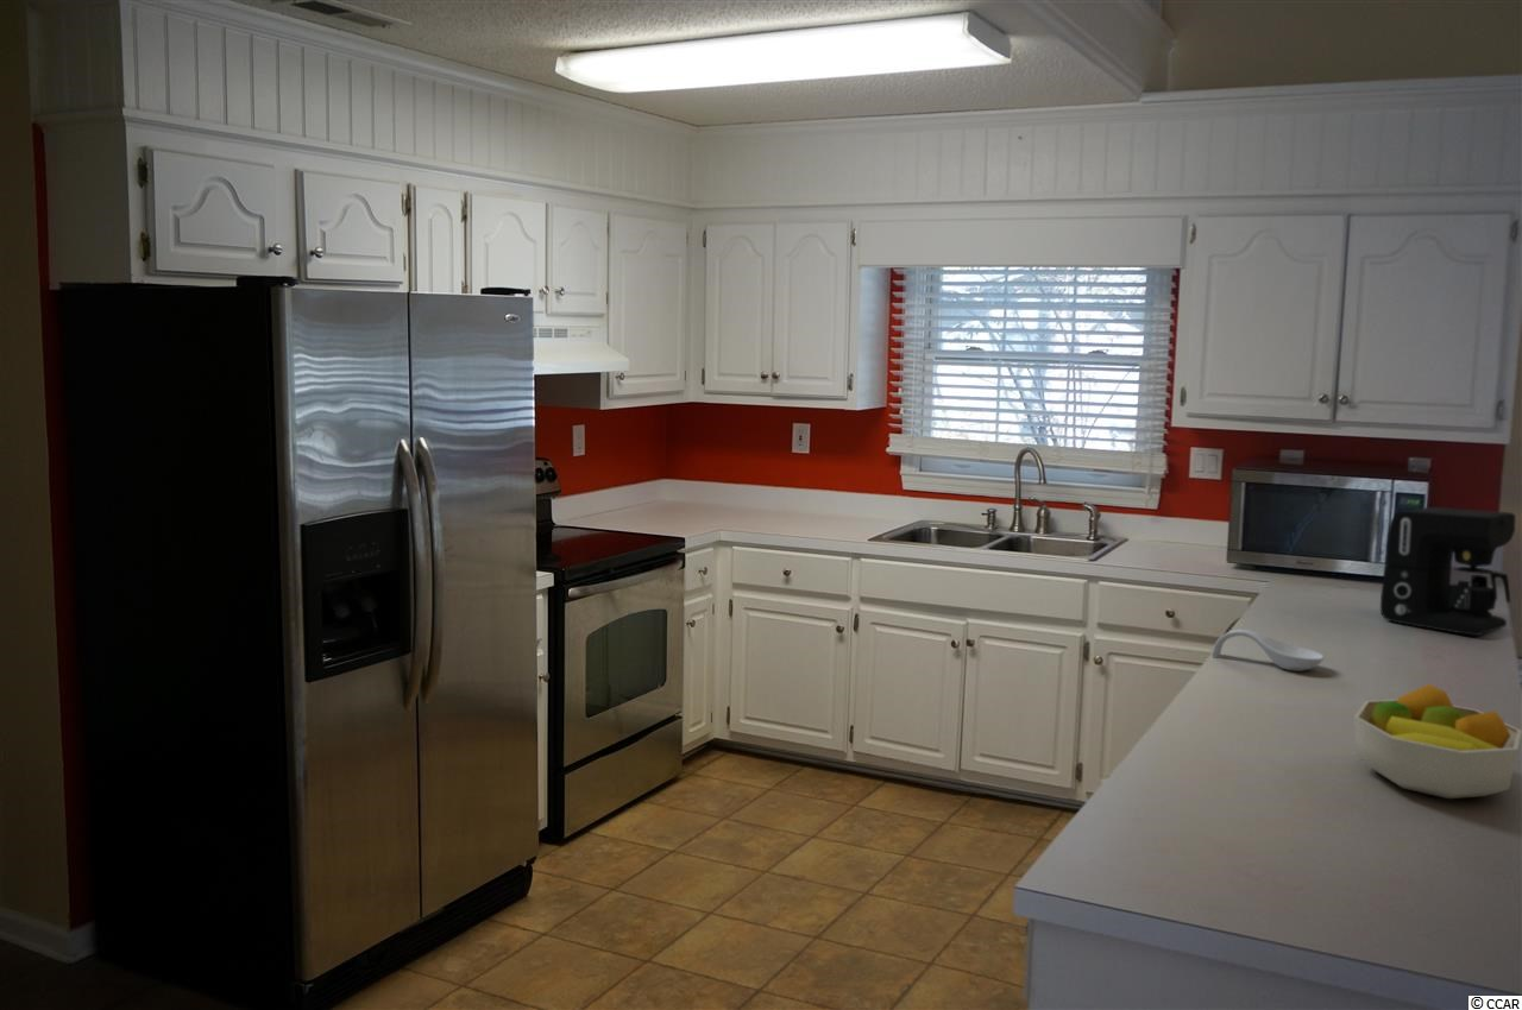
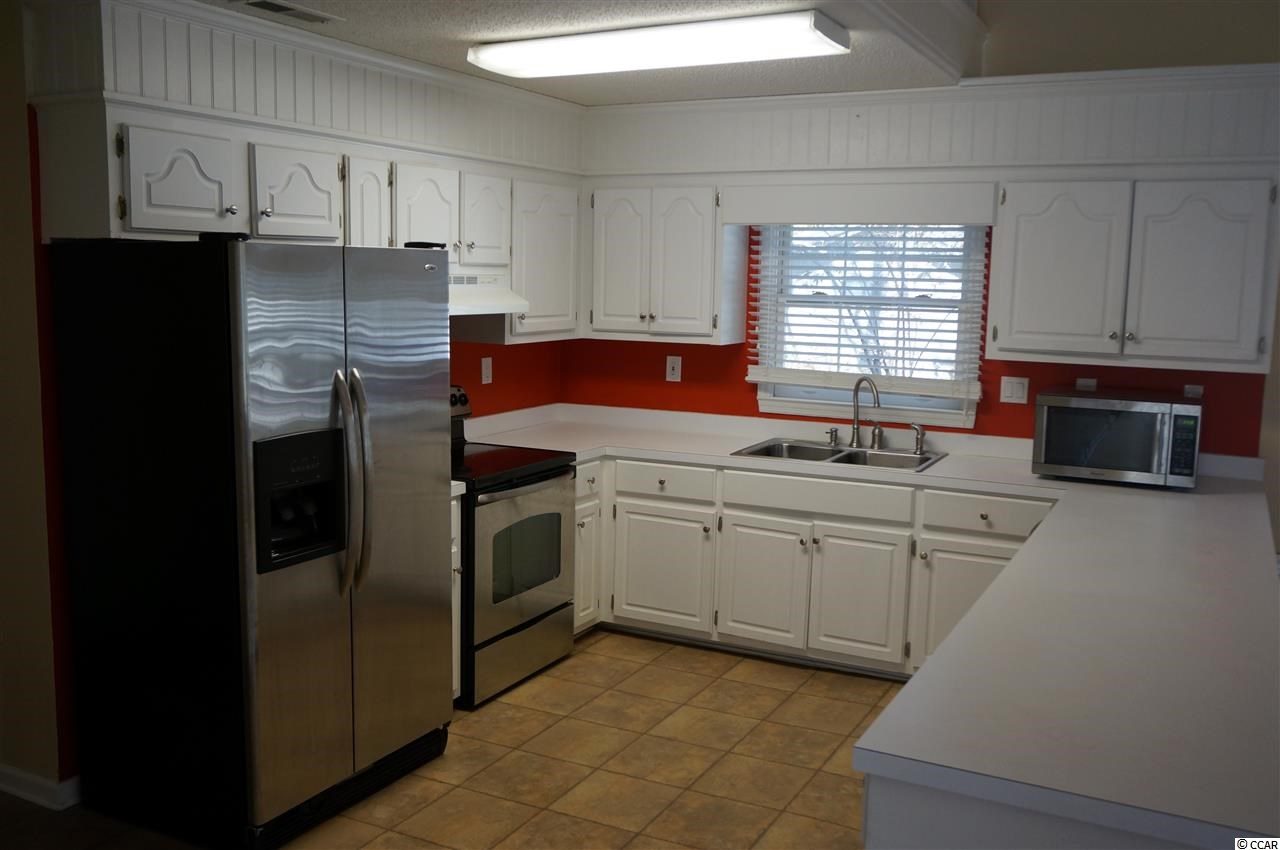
- coffee maker [1379,506,1517,637]
- spoon rest [1210,629,1326,673]
- fruit bowl [1353,683,1522,800]
